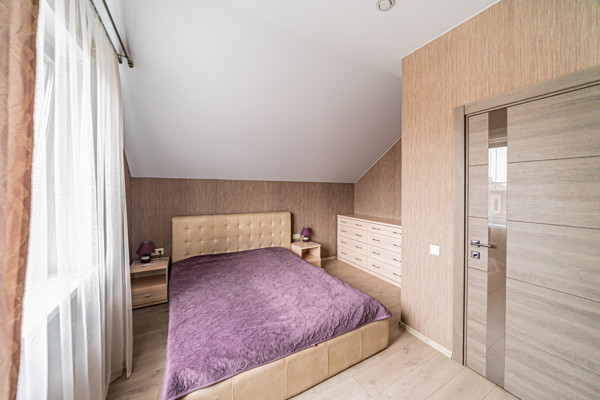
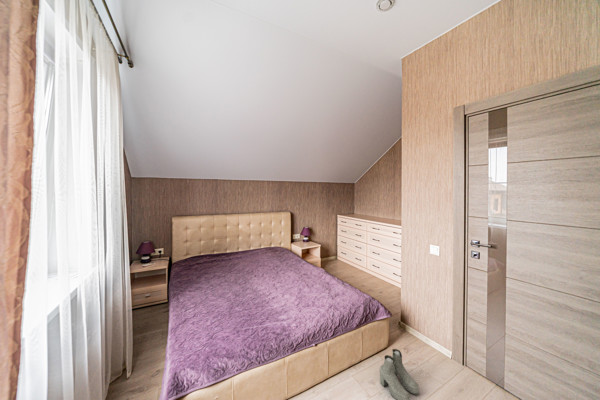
+ boots [379,348,420,400]
